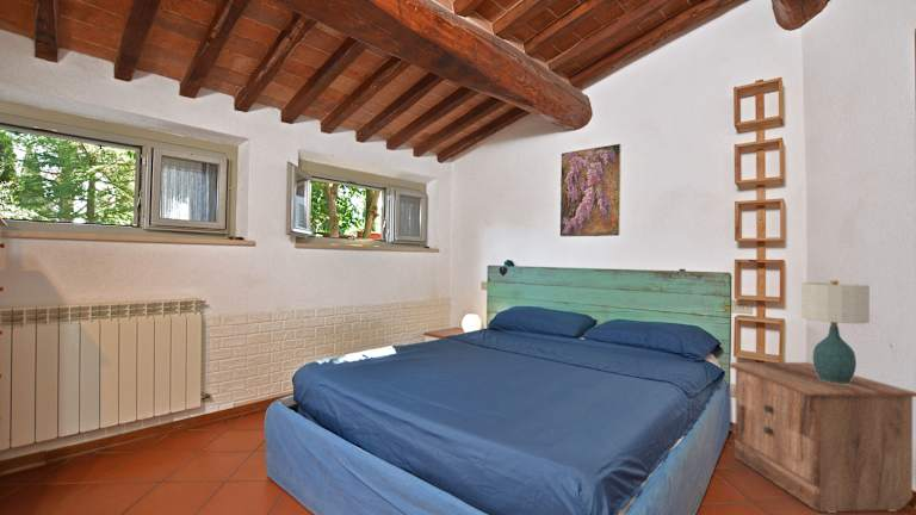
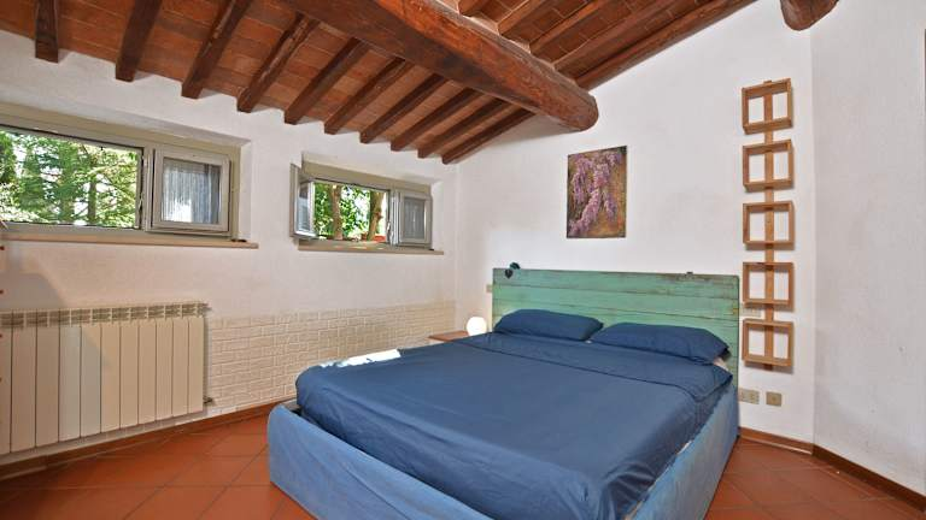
- table lamp [800,279,871,384]
- nightstand [729,361,916,514]
